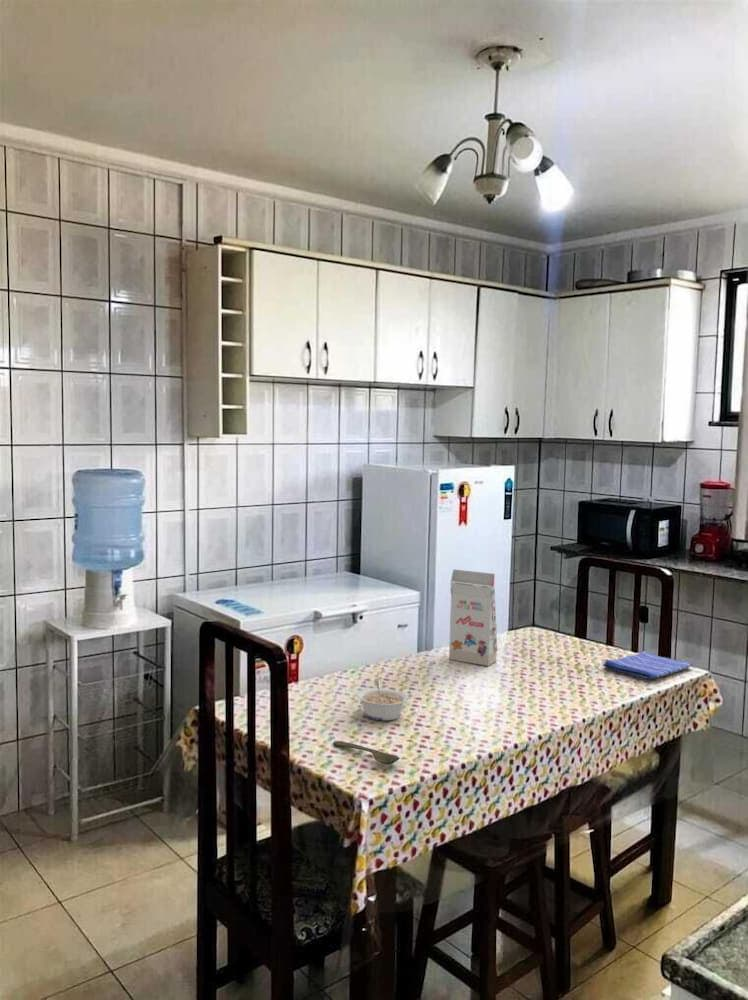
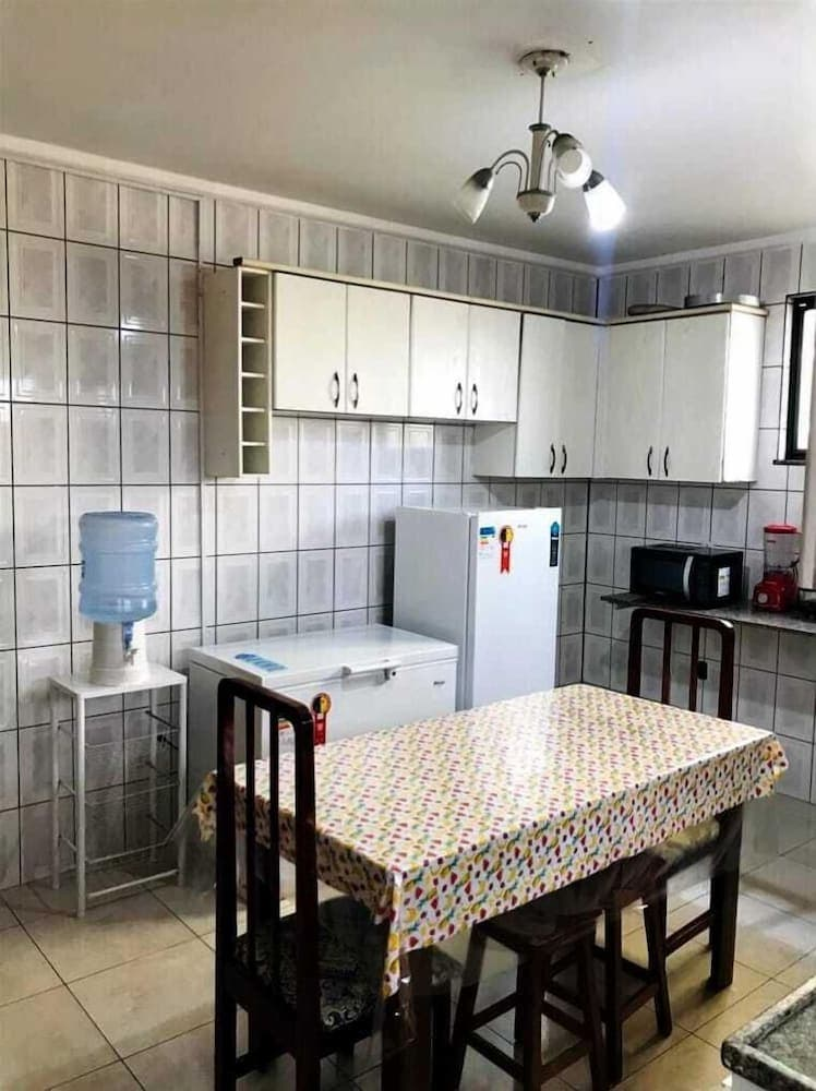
- gift box [448,569,498,667]
- legume [356,680,409,721]
- dish towel [603,650,694,680]
- spoon [332,740,401,766]
